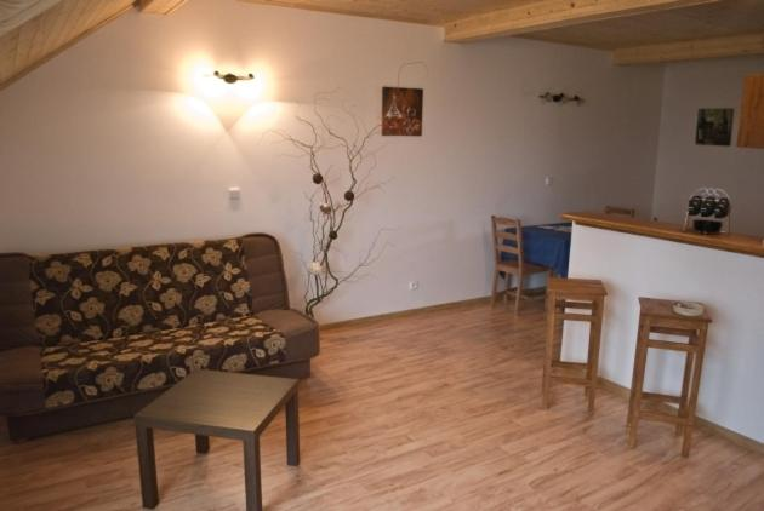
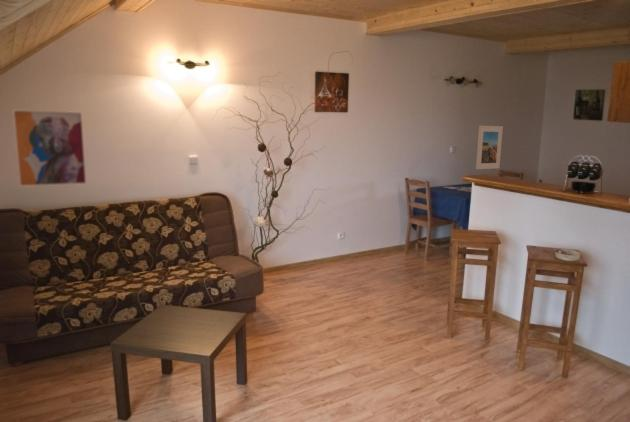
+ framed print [475,125,504,170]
+ wall art [12,109,88,188]
